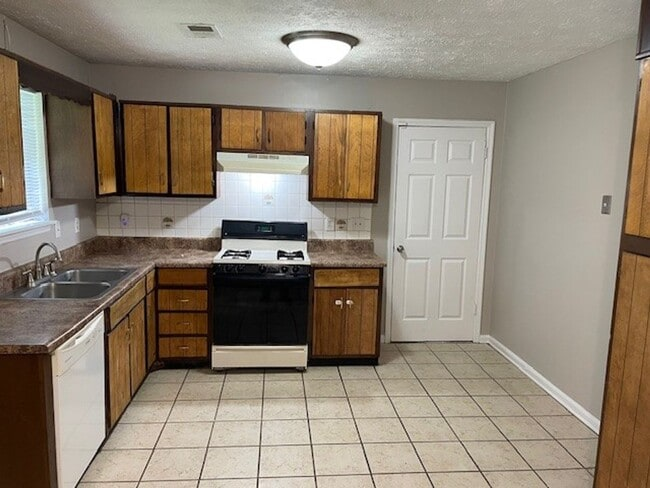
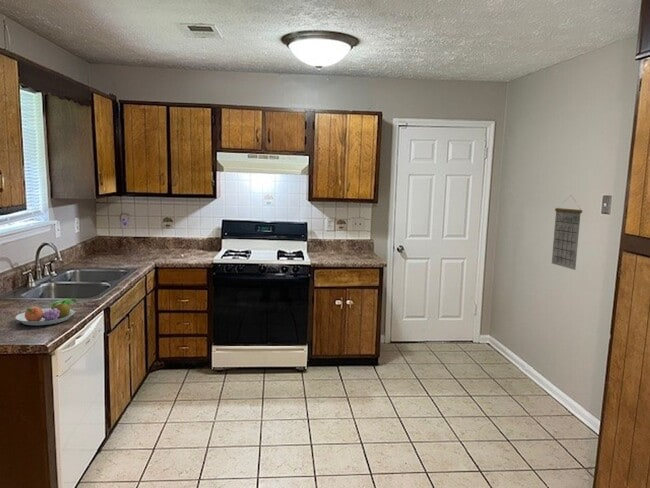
+ fruit bowl [15,298,78,326]
+ calendar [551,195,583,271]
